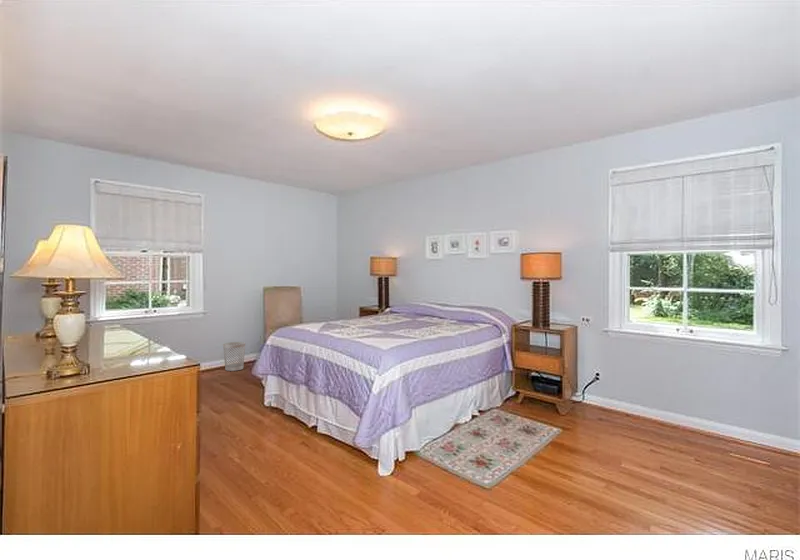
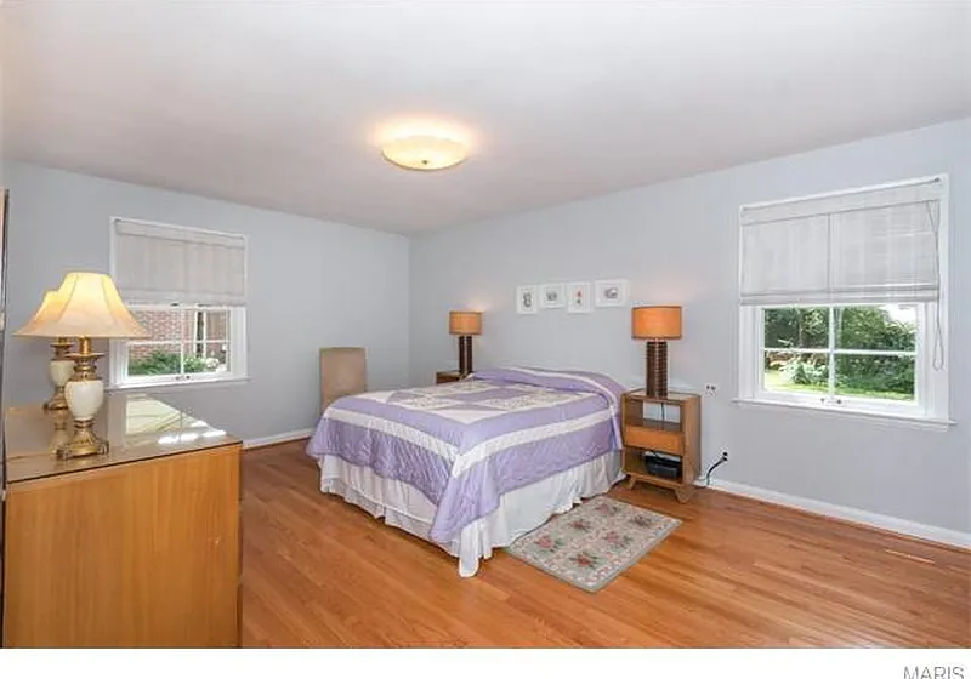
- wastebasket [222,341,246,372]
